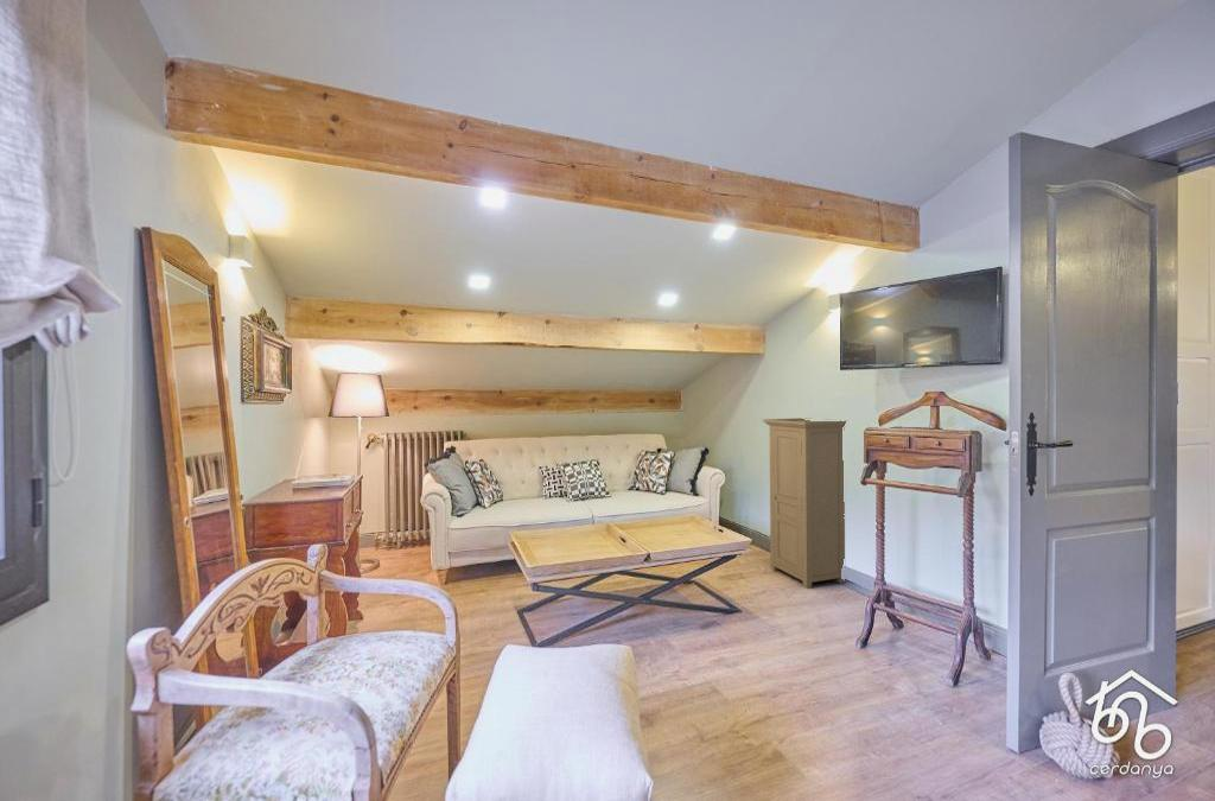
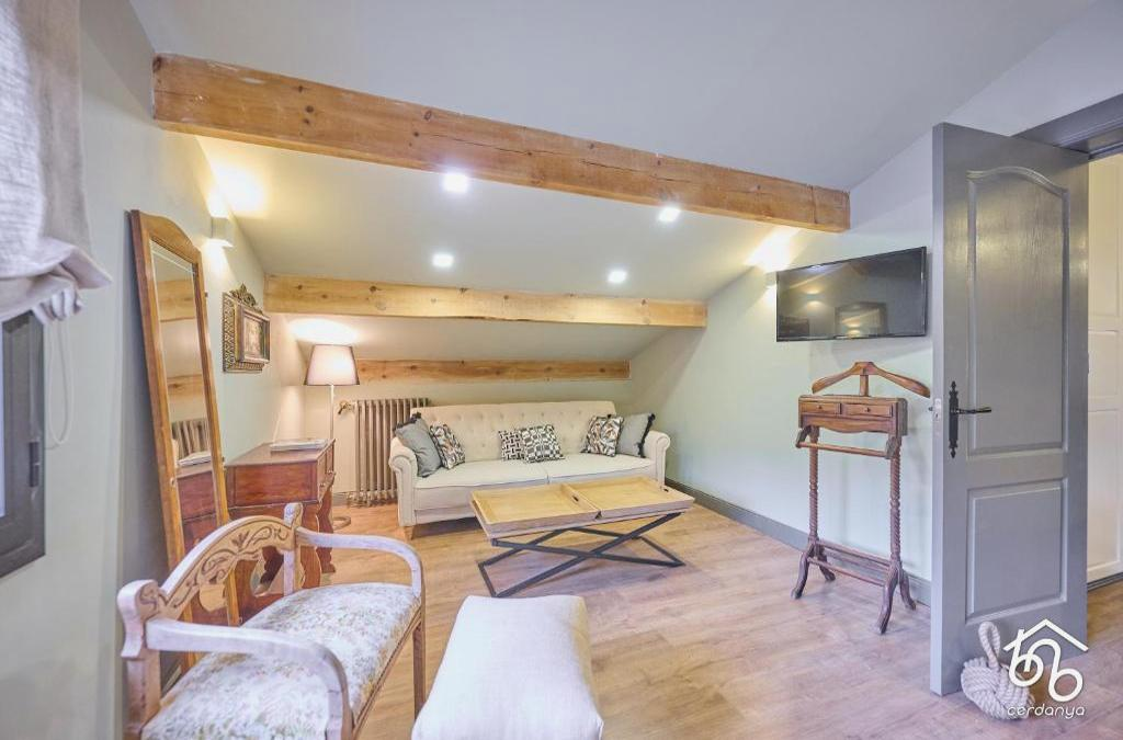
- armoire [762,417,847,590]
